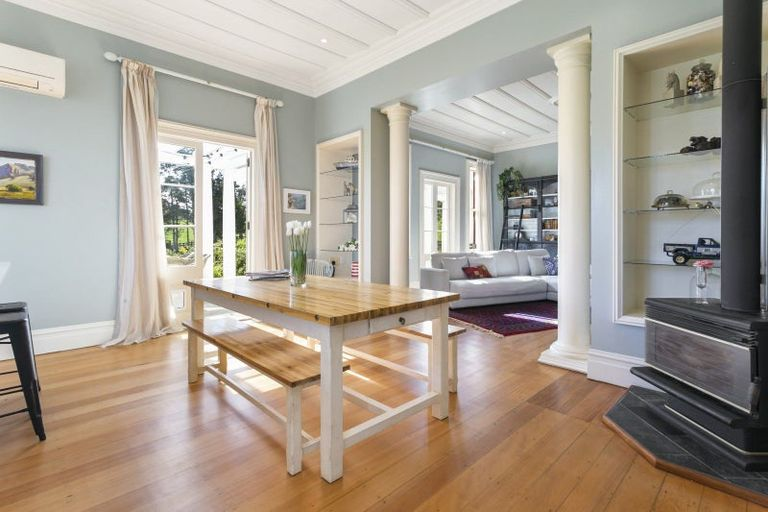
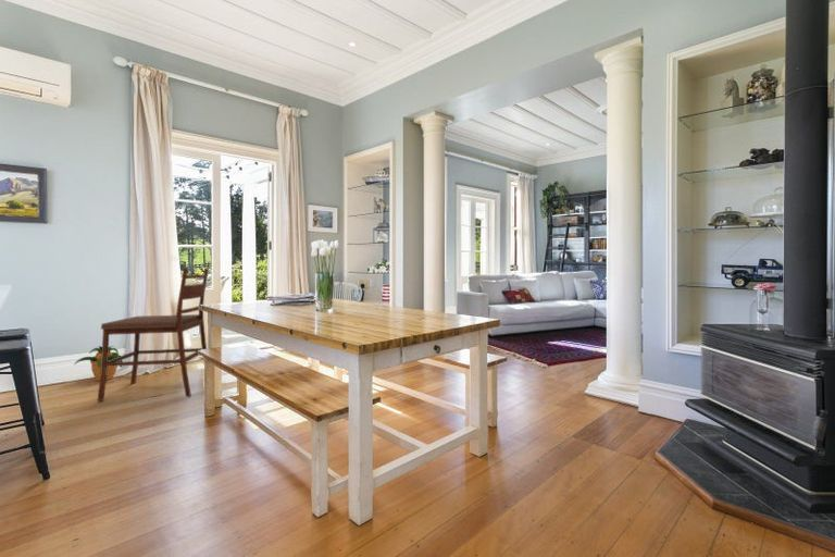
+ potted plant [74,345,124,382]
+ dining chair [97,268,210,403]
